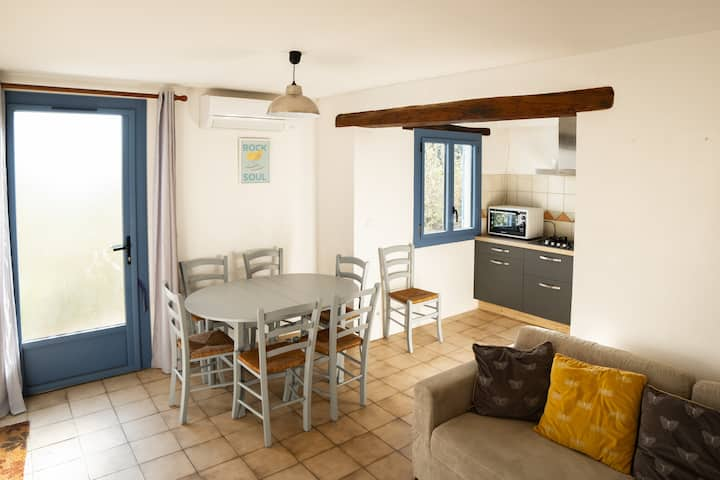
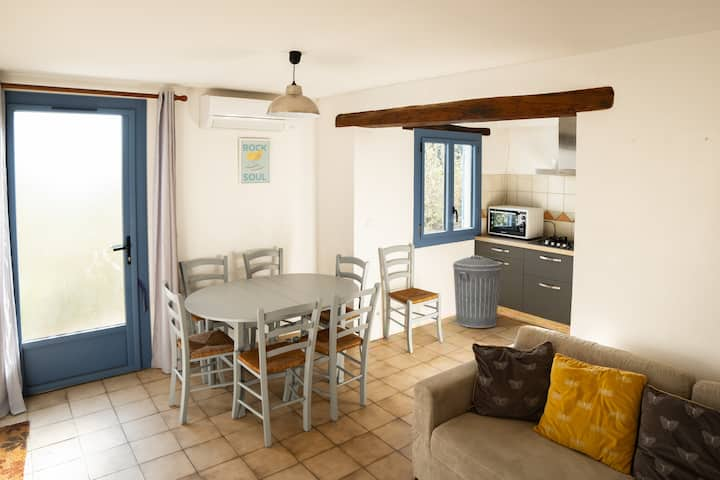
+ trash can [452,254,502,329]
